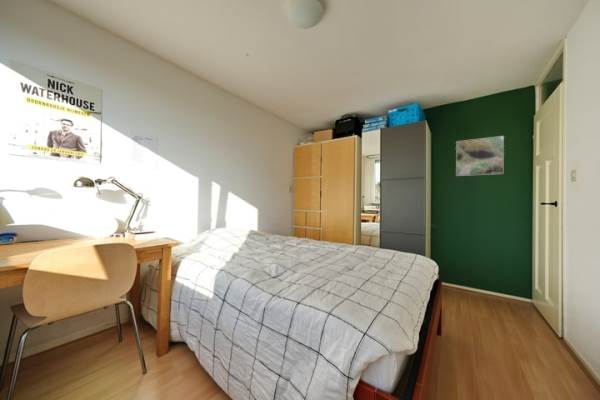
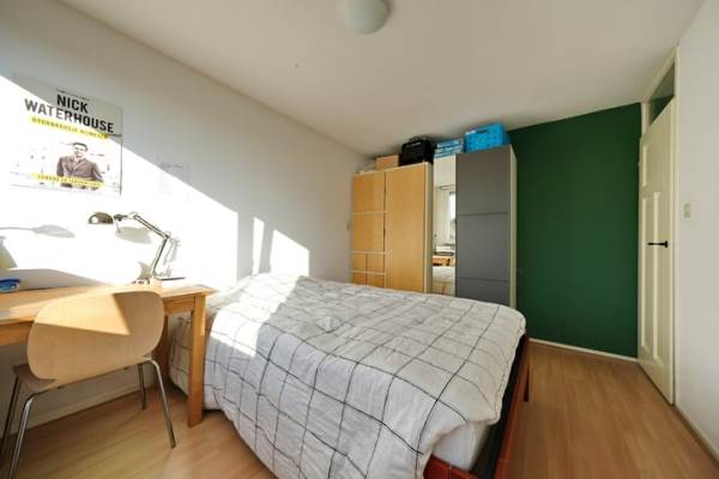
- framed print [455,135,505,177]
